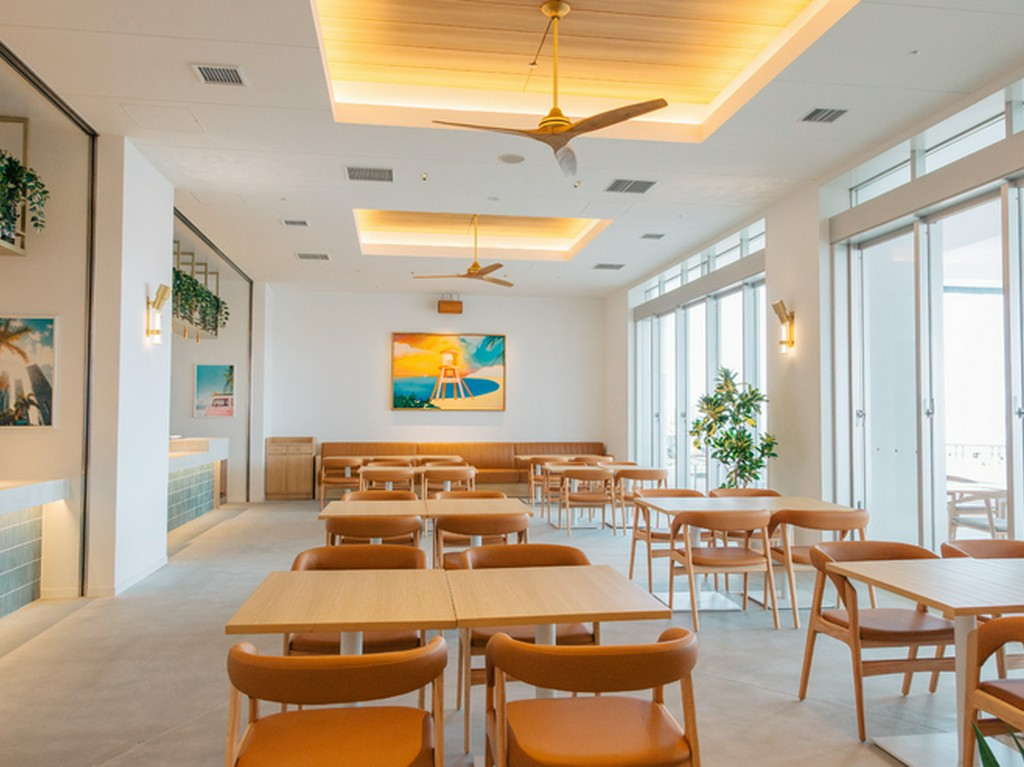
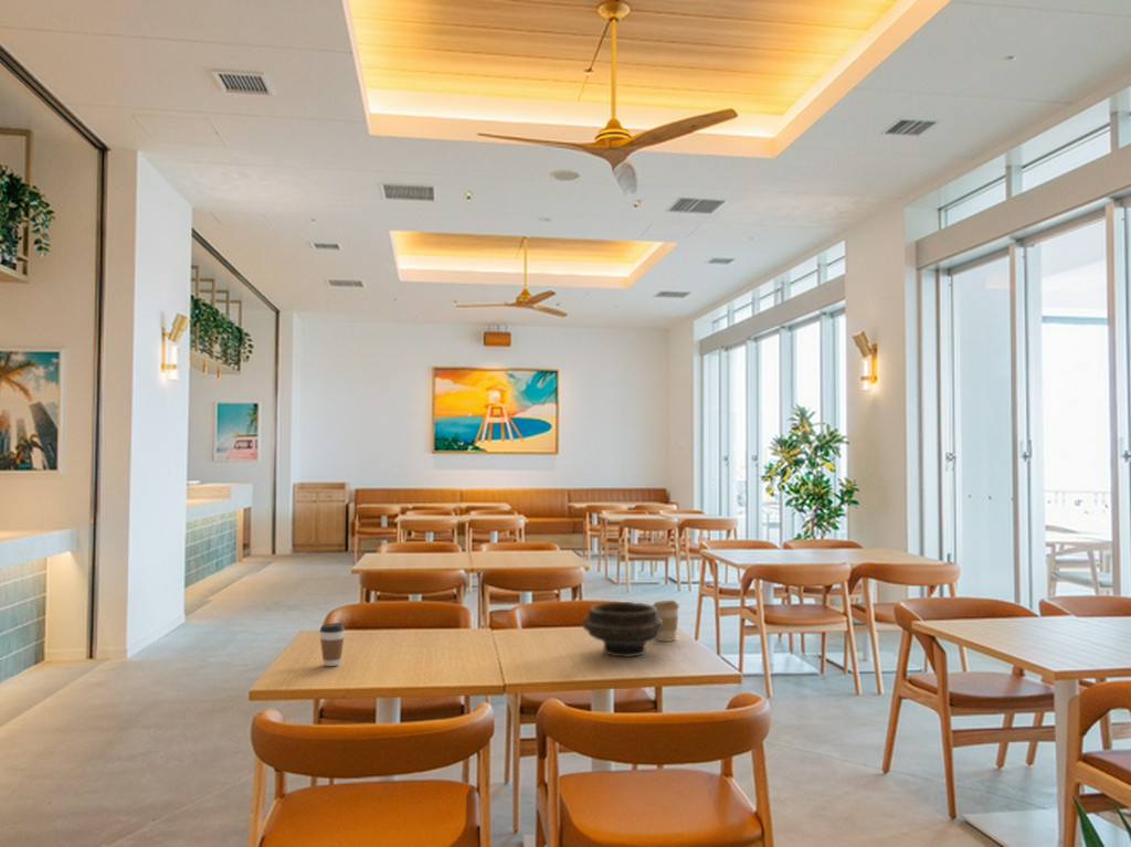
+ coffee cup [319,622,346,667]
+ coffee cup [652,600,680,643]
+ bowl [582,601,663,658]
